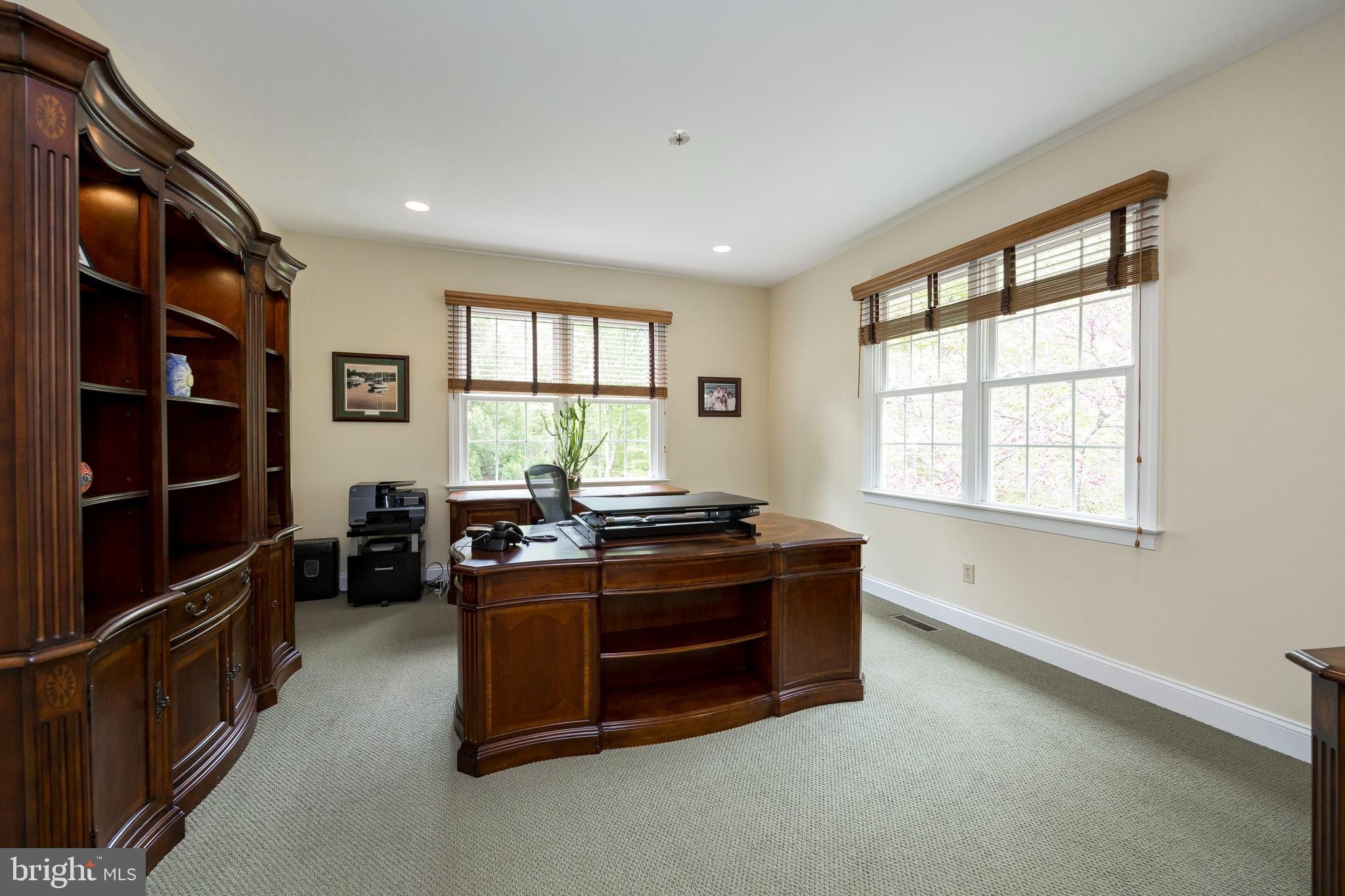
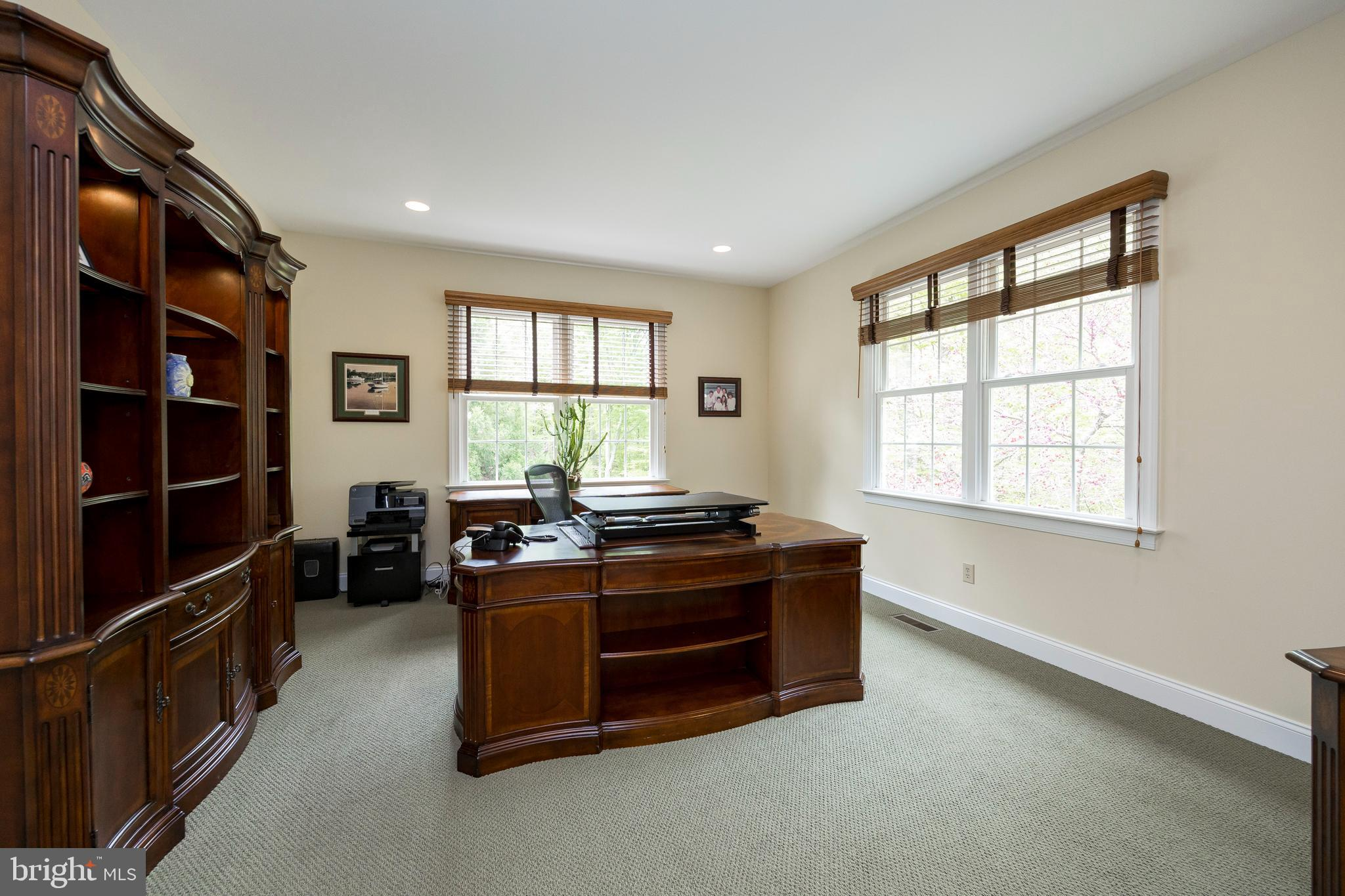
- smoke detector [668,129,690,147]
